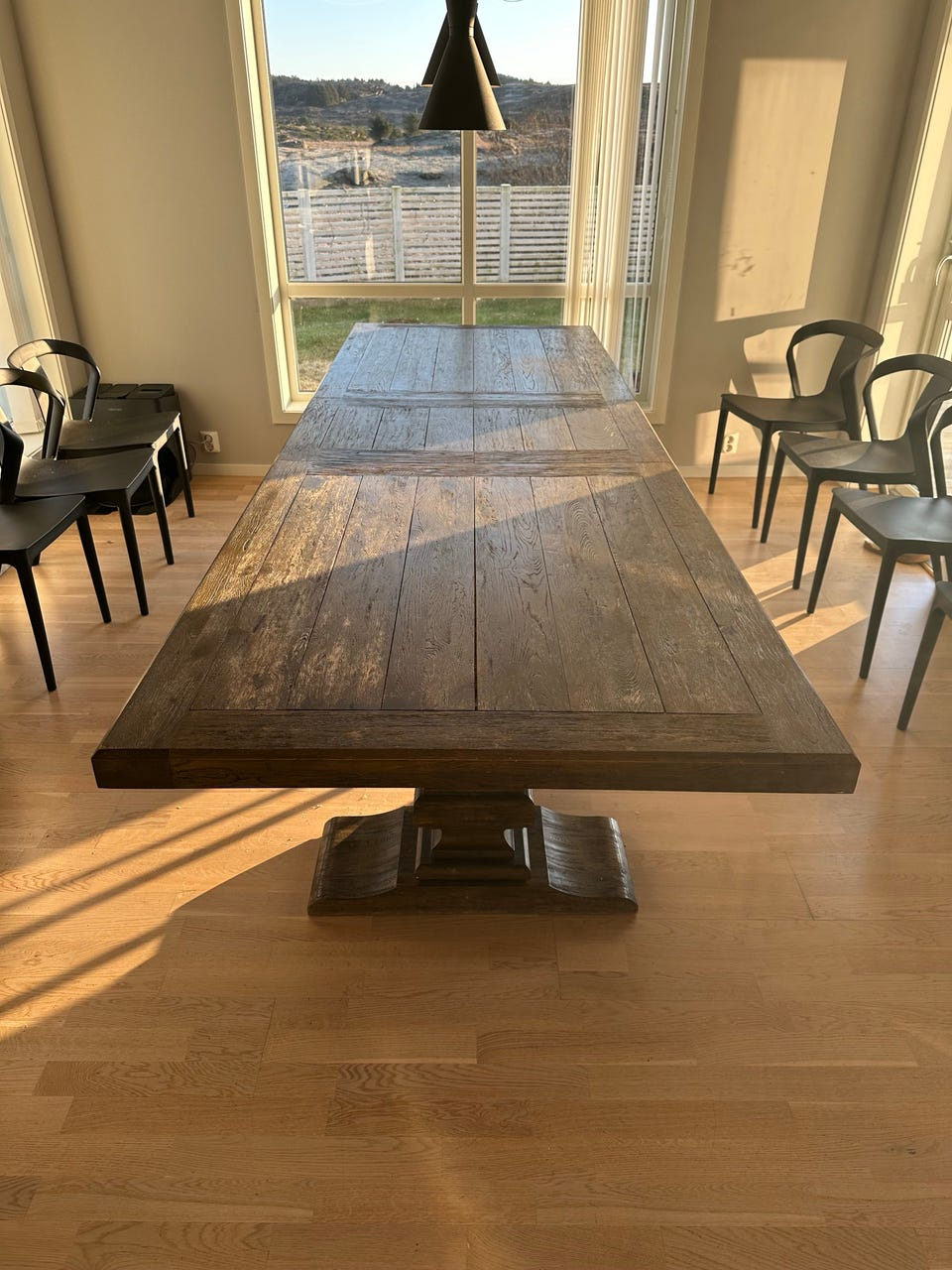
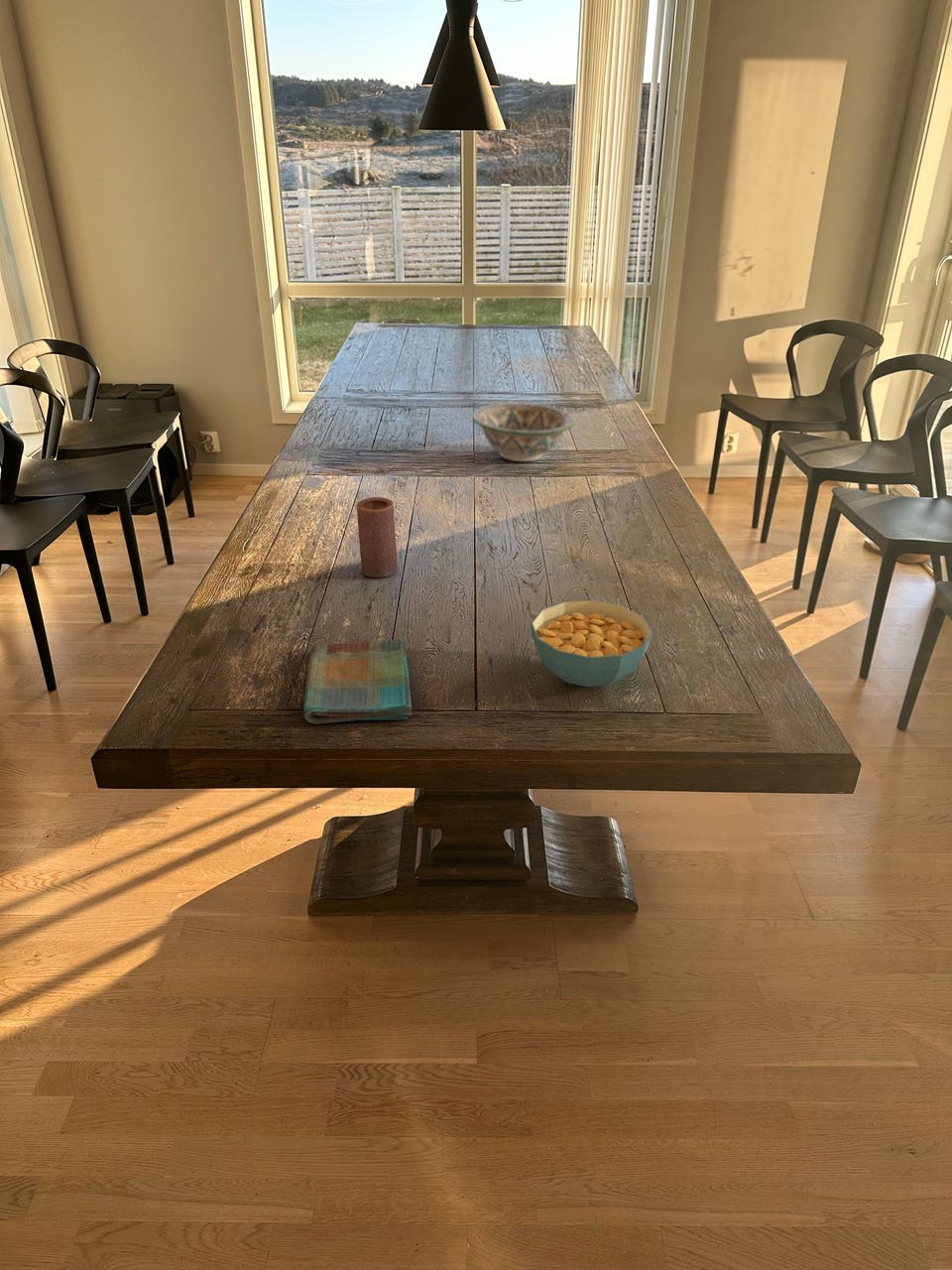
+ candle [355,496,400,578]
+ cereal bowl [531,599,654,688]
+ dish towel [302,638,413,725]
+ decorative bowl [471,402,576,462]
